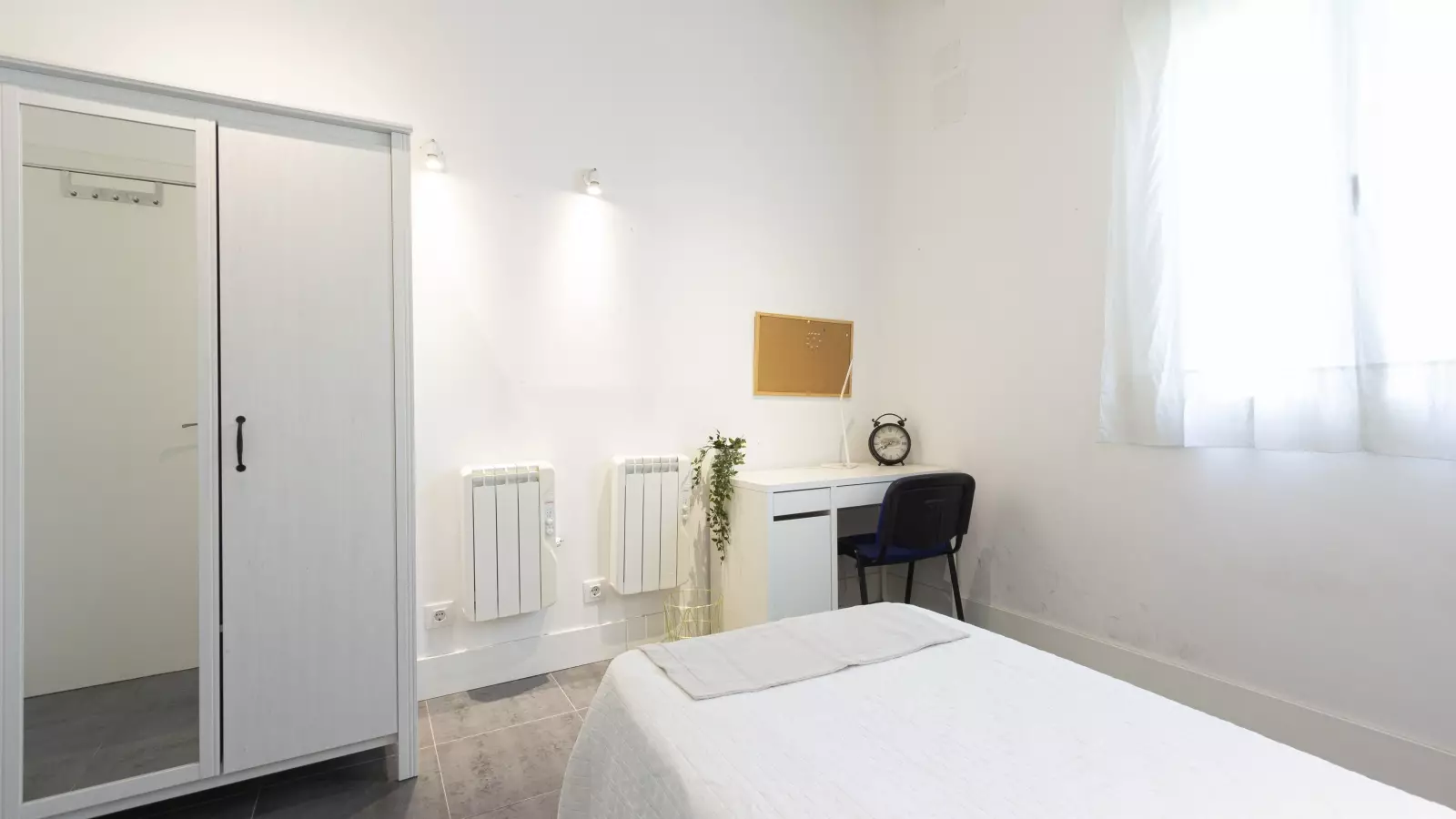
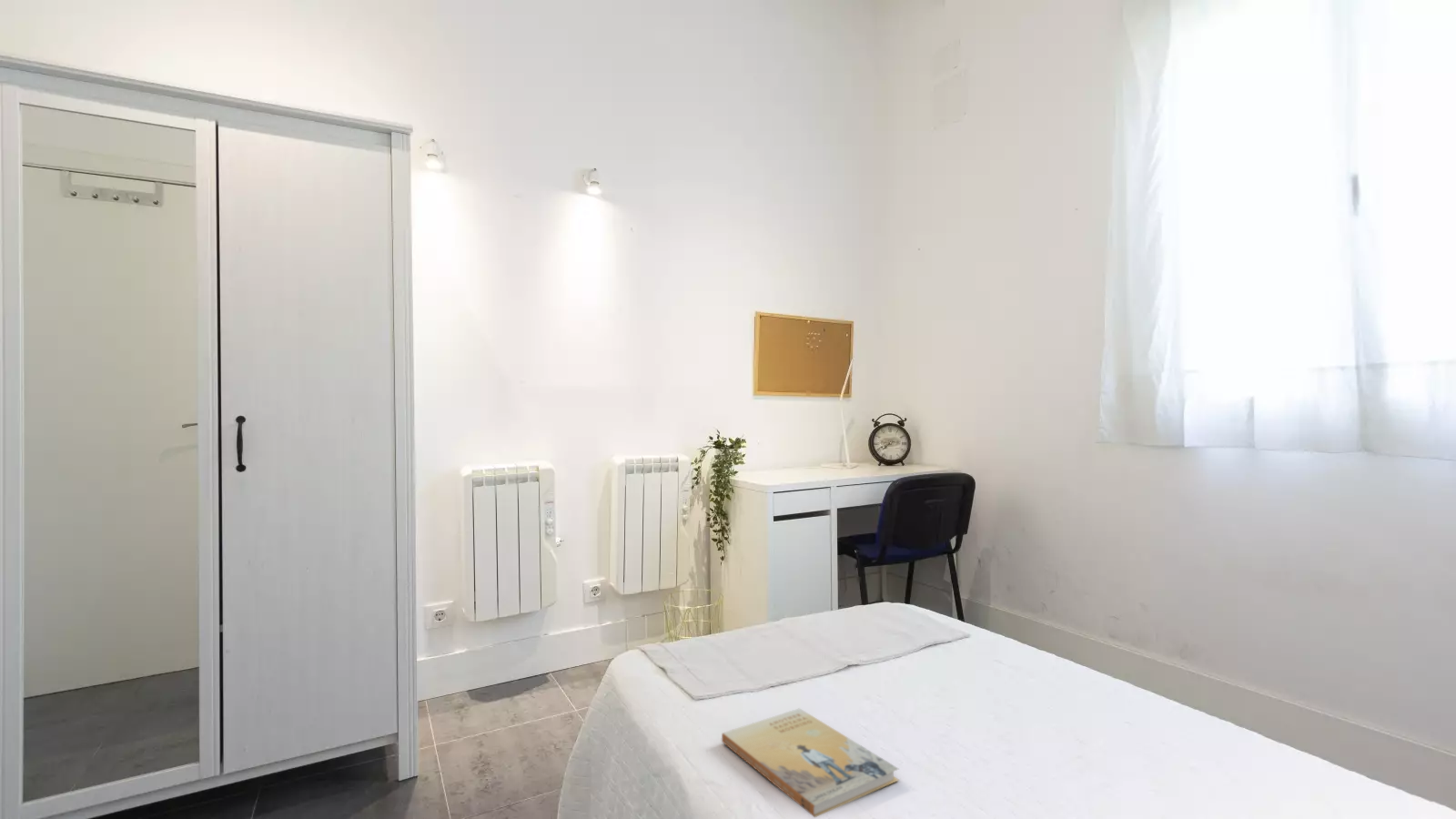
+ book [721,707,900,818]
